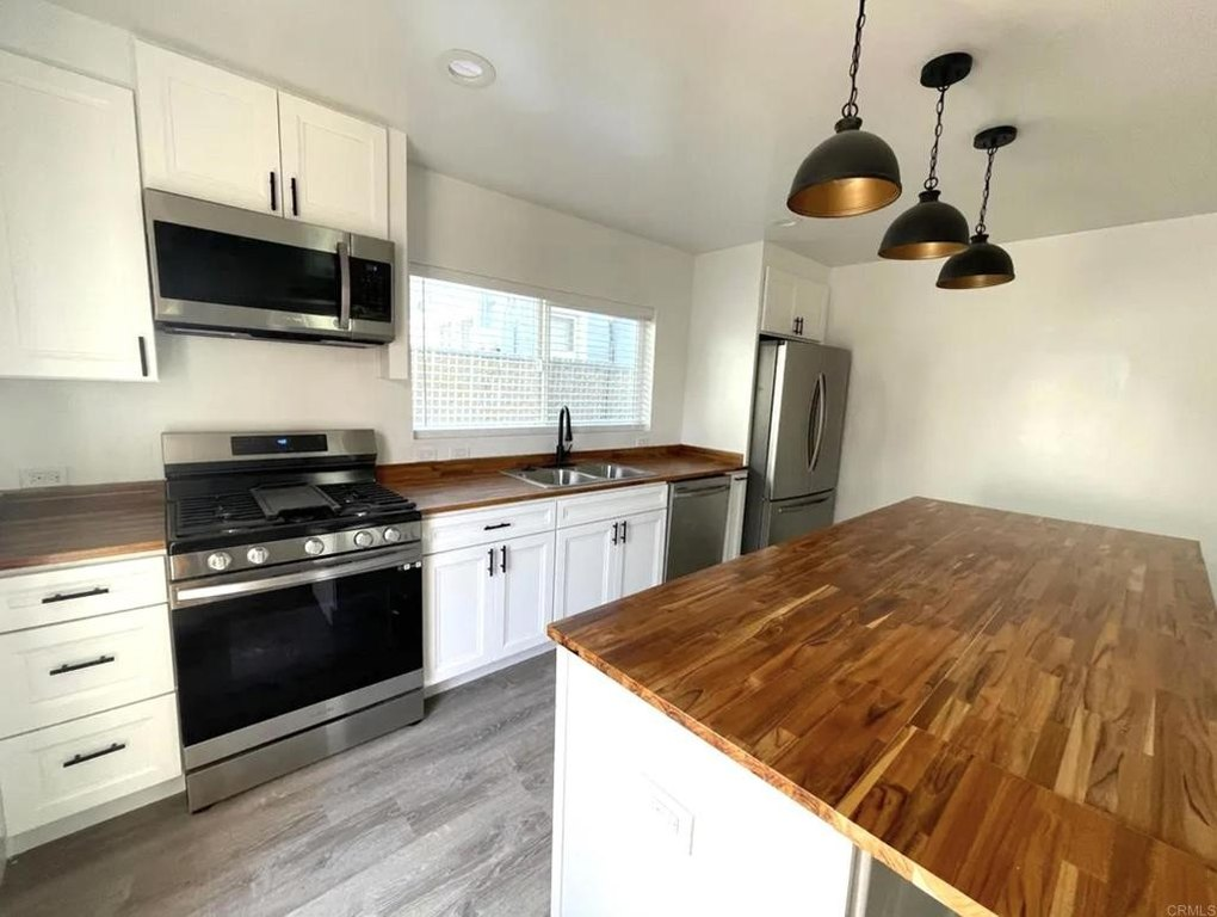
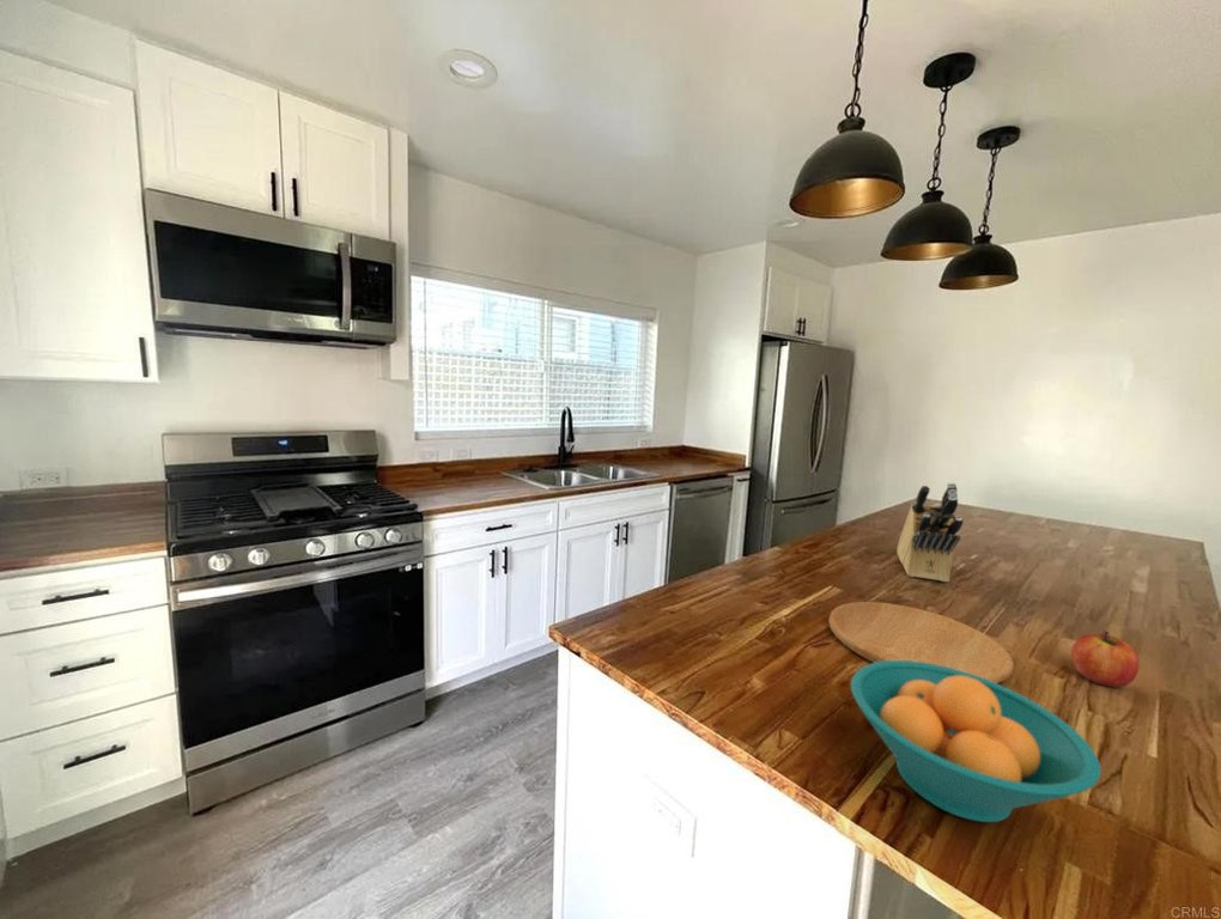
+ cutting board [827,601,1015,684]
+ knife block [895,482,965,583]
+ fruit bowl [850,661,1102,823]
+ apple [1070,631,1140,688]
